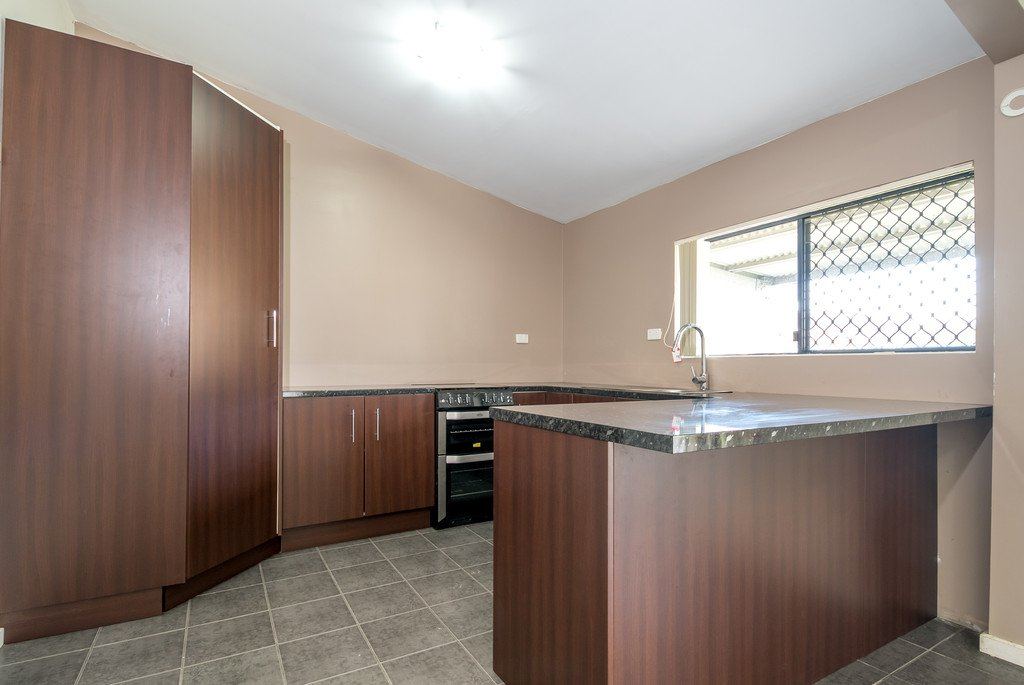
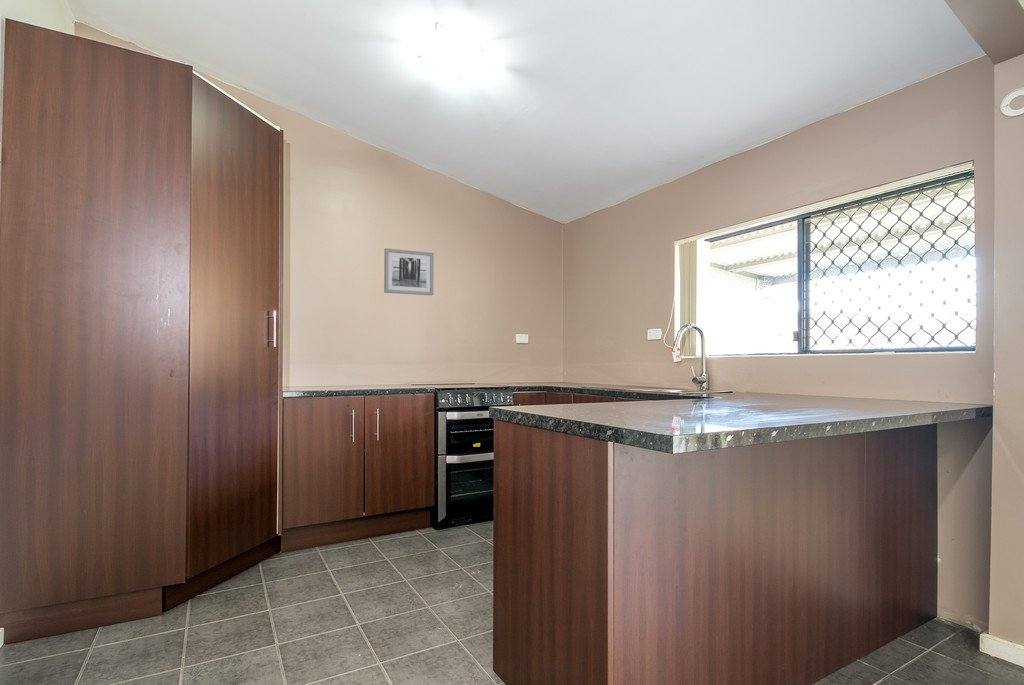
+ wall art [383,247,435,296]
